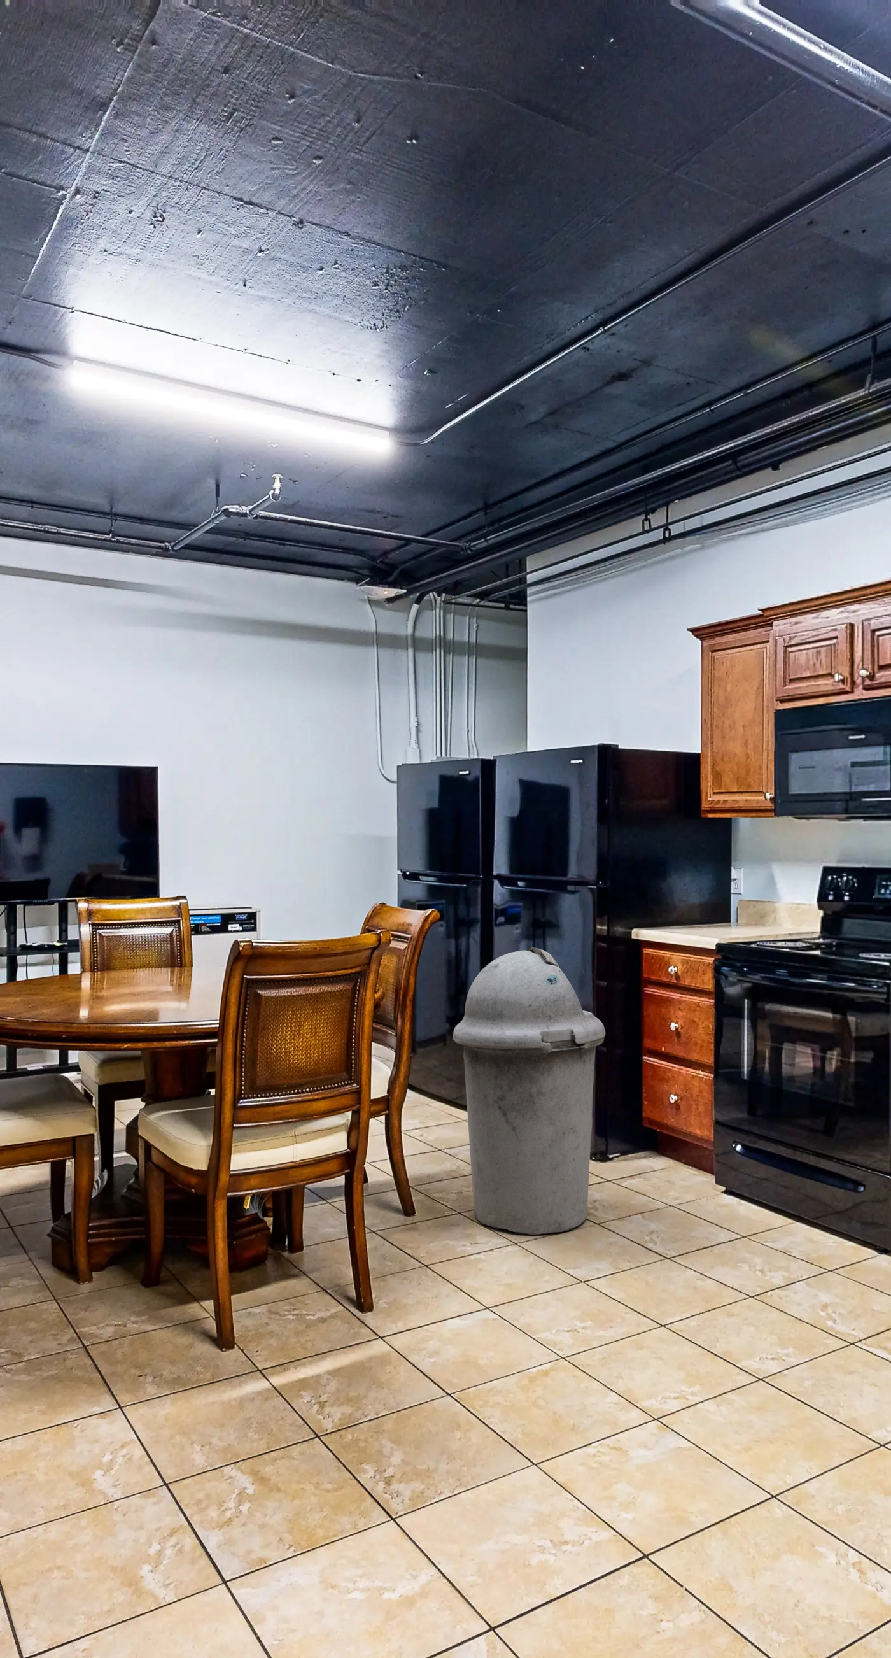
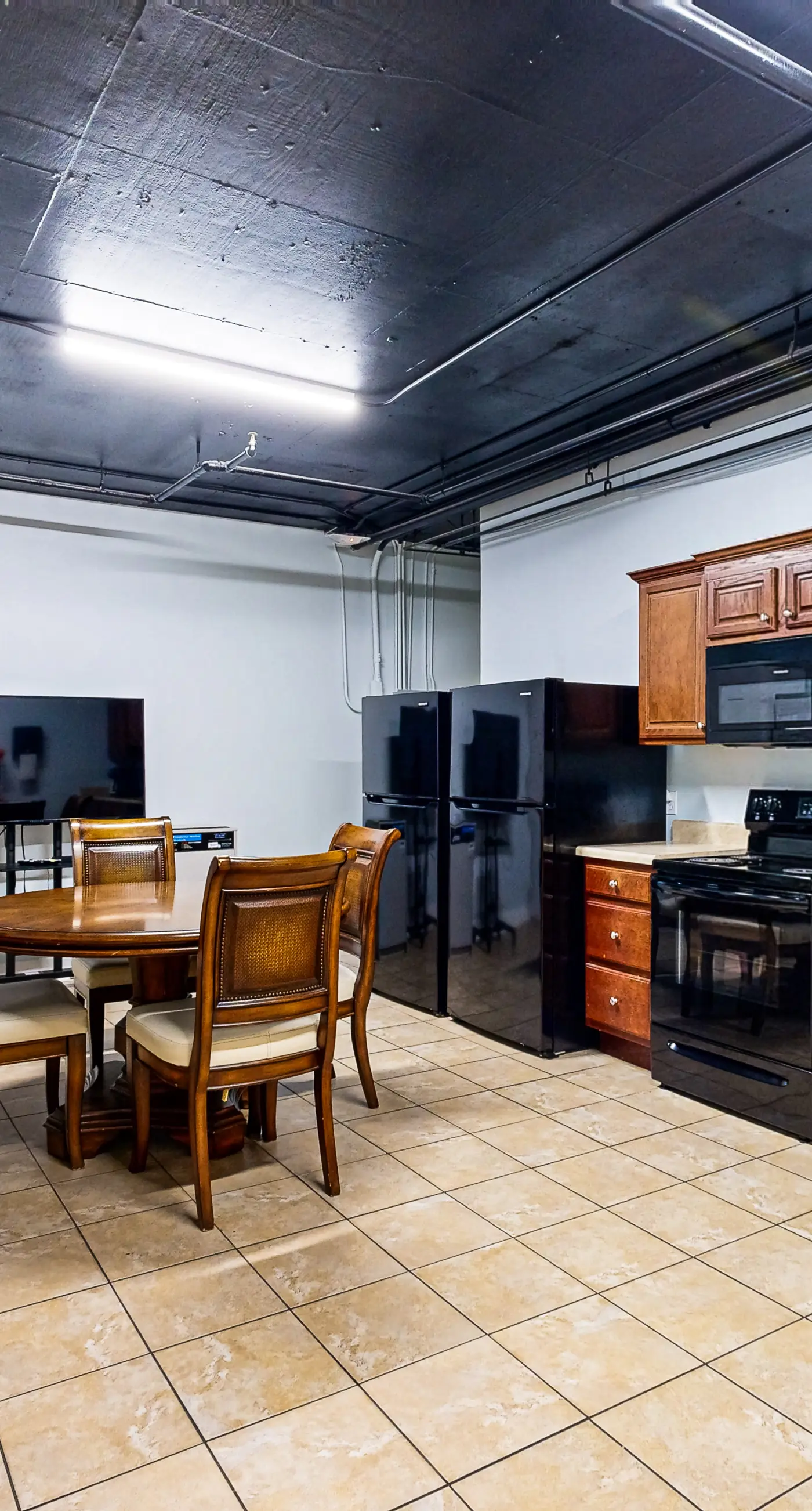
- trash can [452,946,606,1236]
